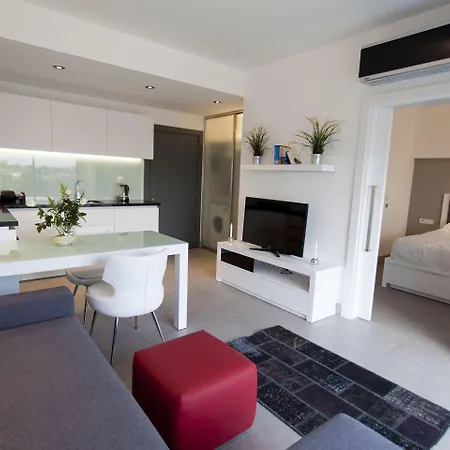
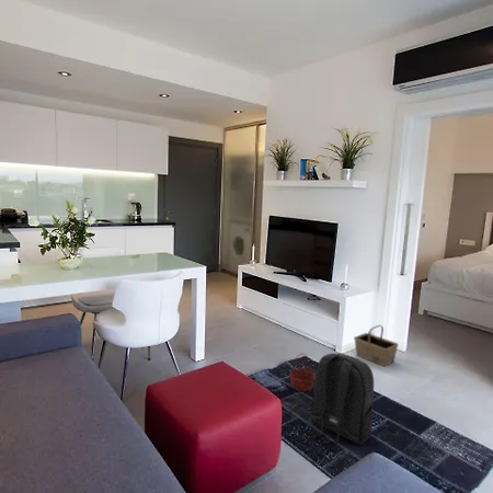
+ backpack [309,352,375,452]
+ basket [353,324,399,367]
+ basket [289,353,316,392]
